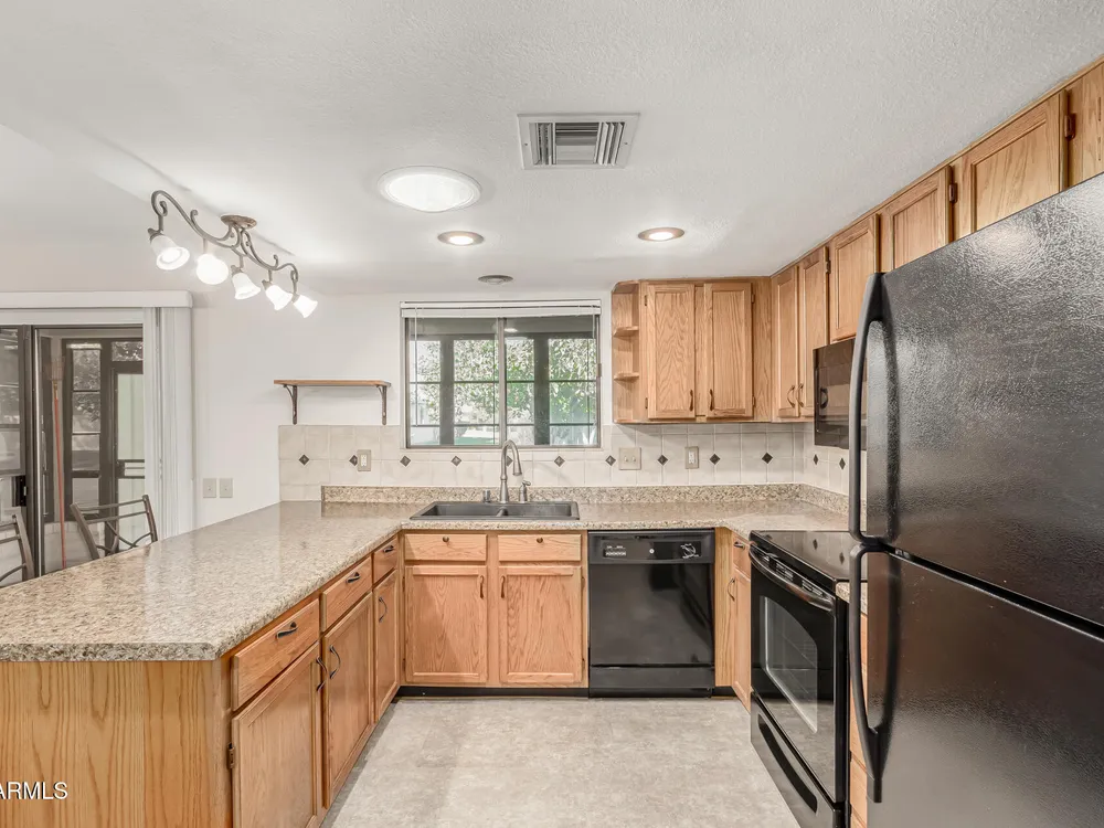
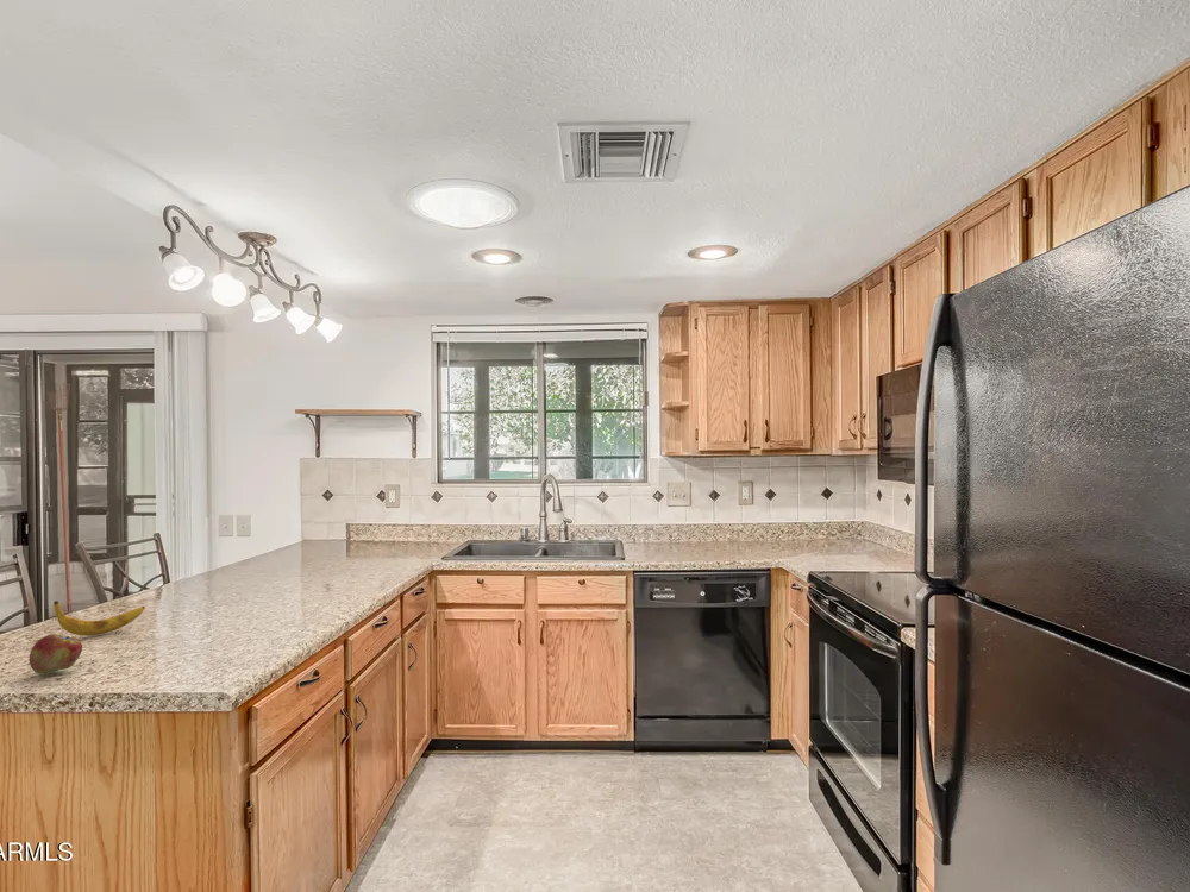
+ fruit [29,633,83,676]
+ banana [52,599,146,637]
